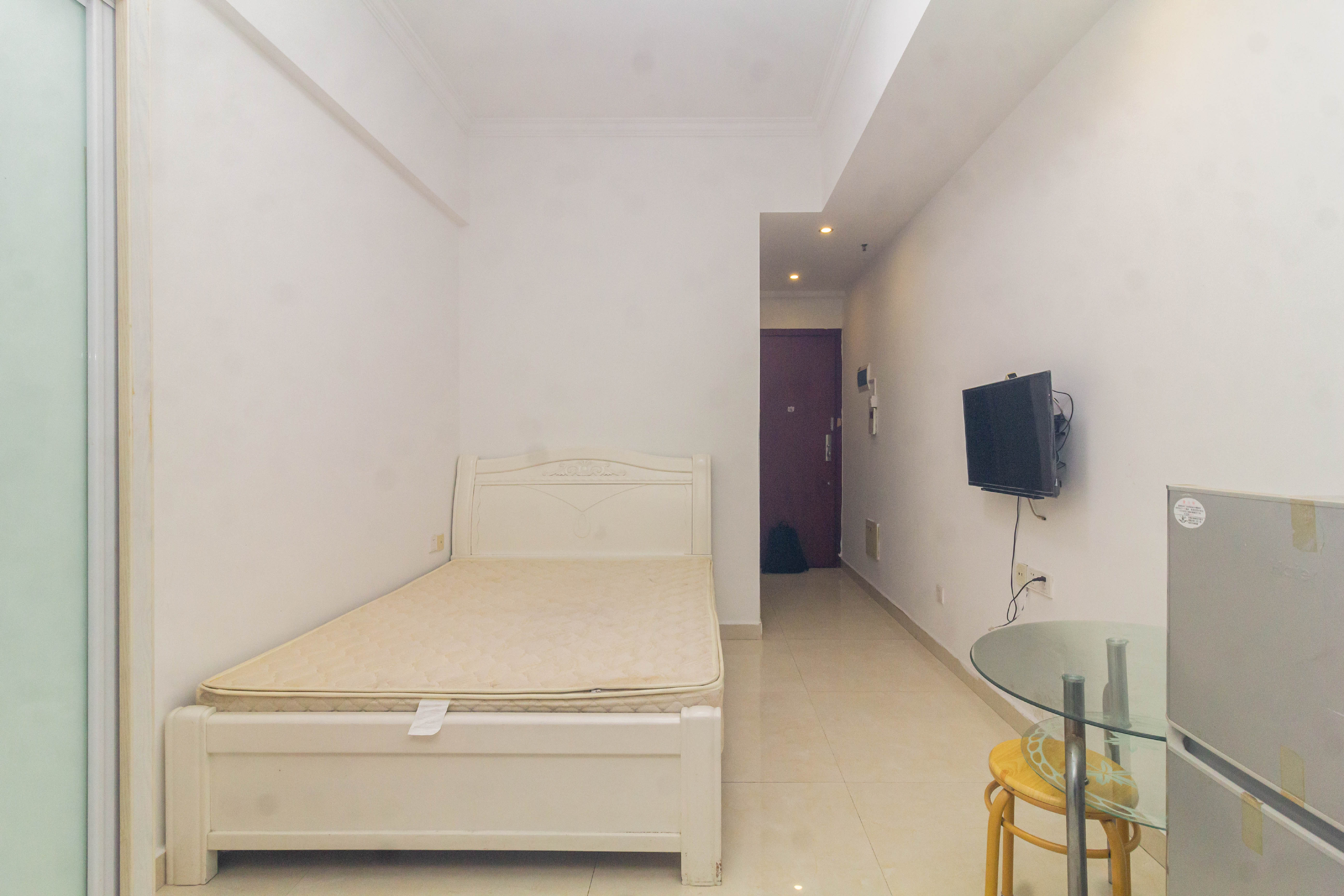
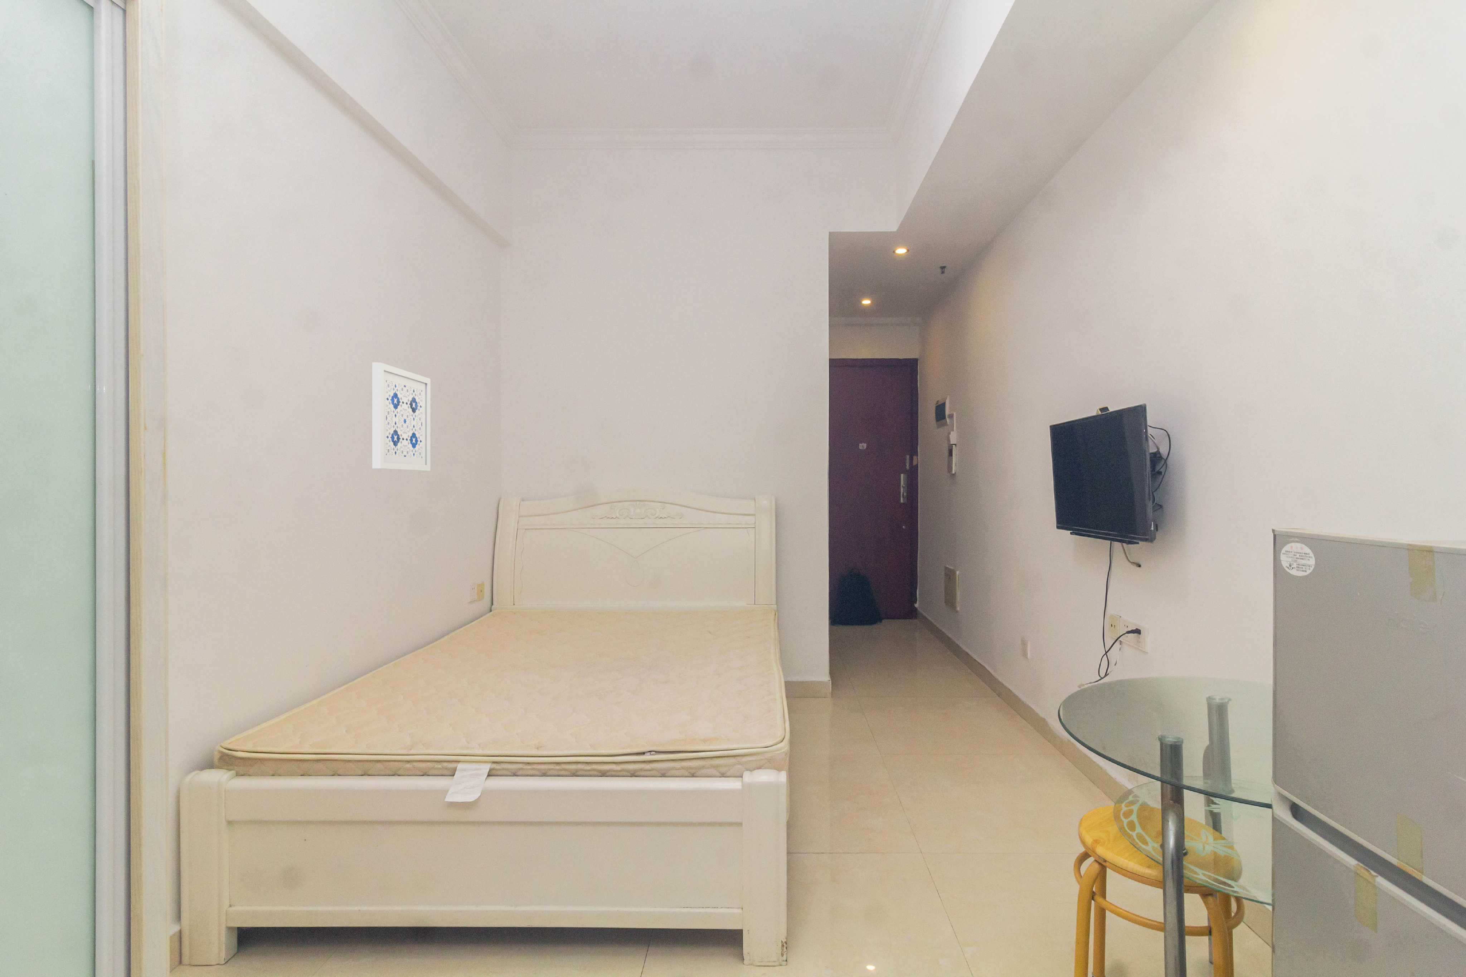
+ wall art [372,362,431,471]
